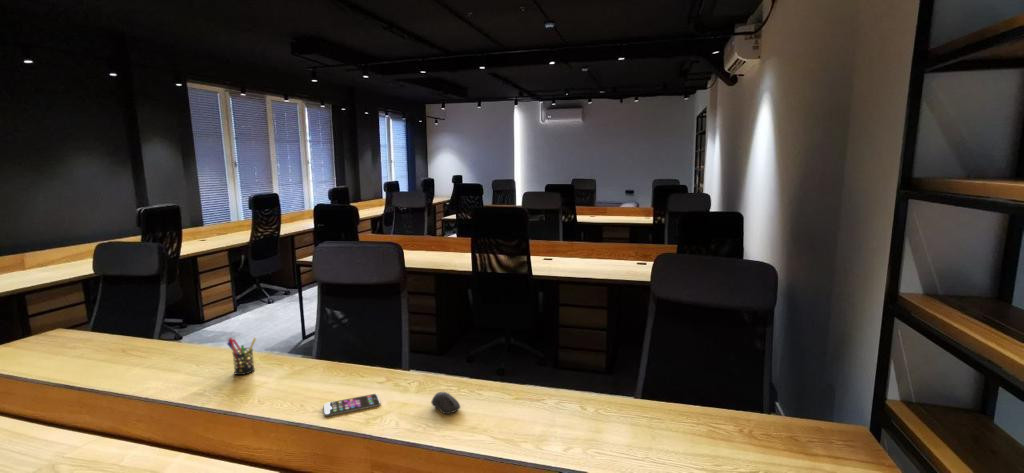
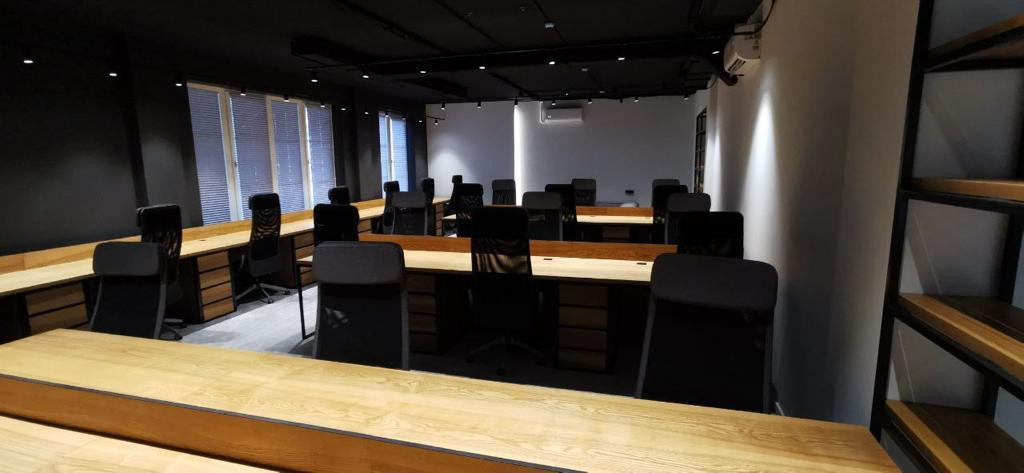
- pen holder [226,336,257,376]
- smartphone [323,393,382,417]
- computer mouse [430,391,461,415]
